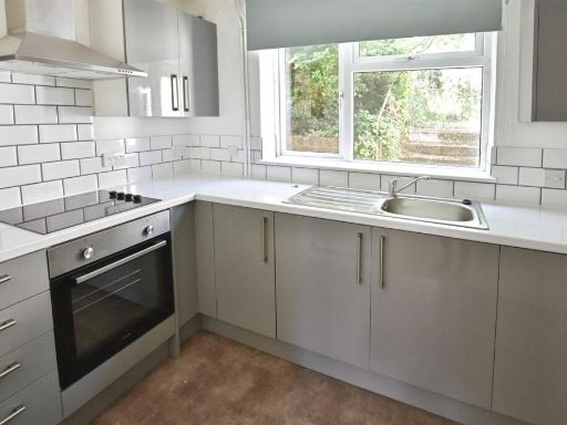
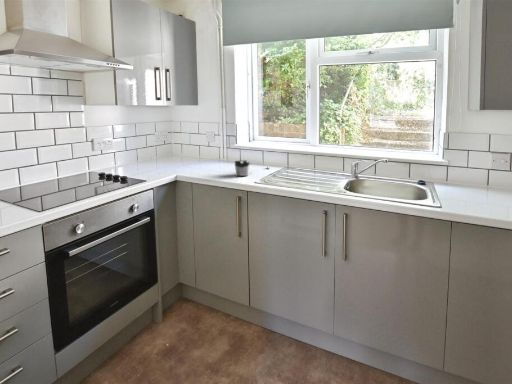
+ mug [233,159,251,177]
